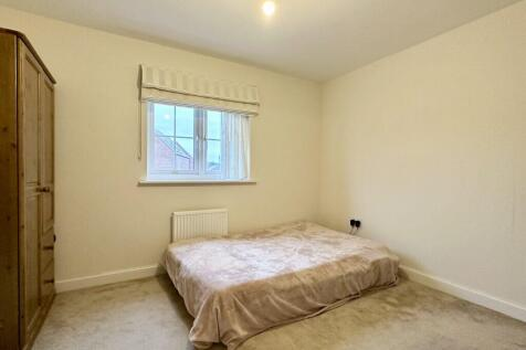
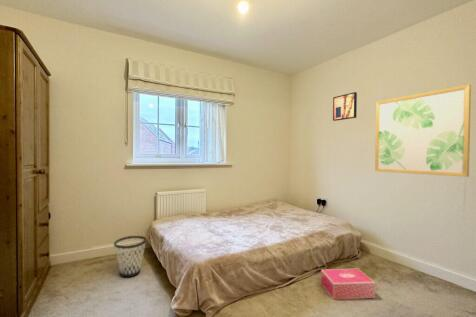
+ wall art [332,91,358,122]
+ shoe box [320,268,376,300]
+ wall art [374,83,472,178]
+ wastebasket [113,235,148,278]
